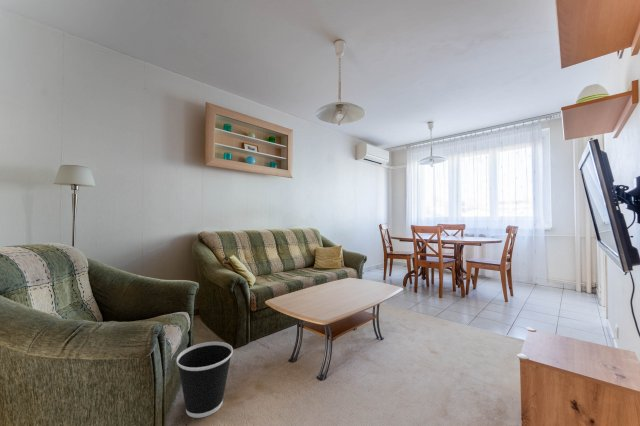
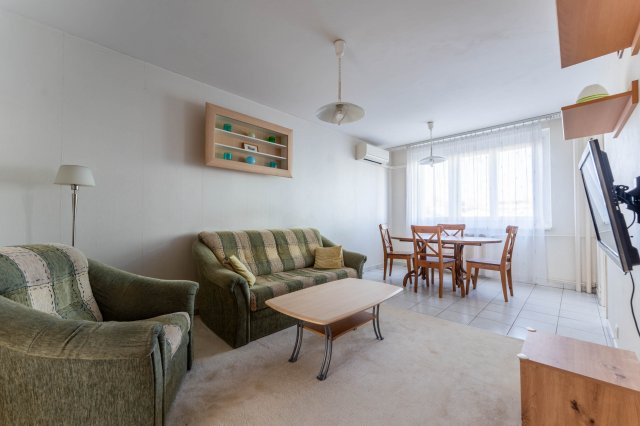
- wastebasket [175,341,234,419]
